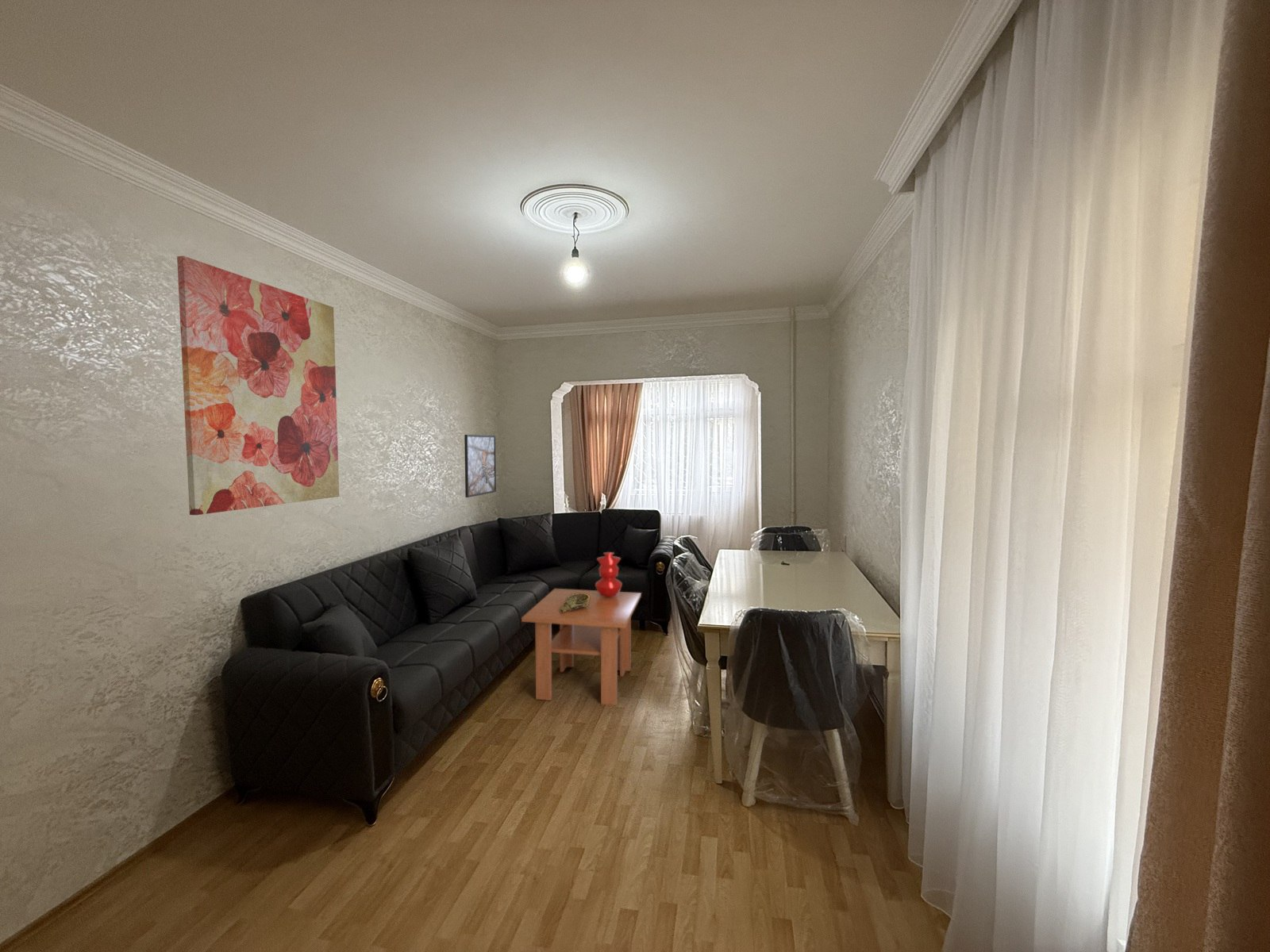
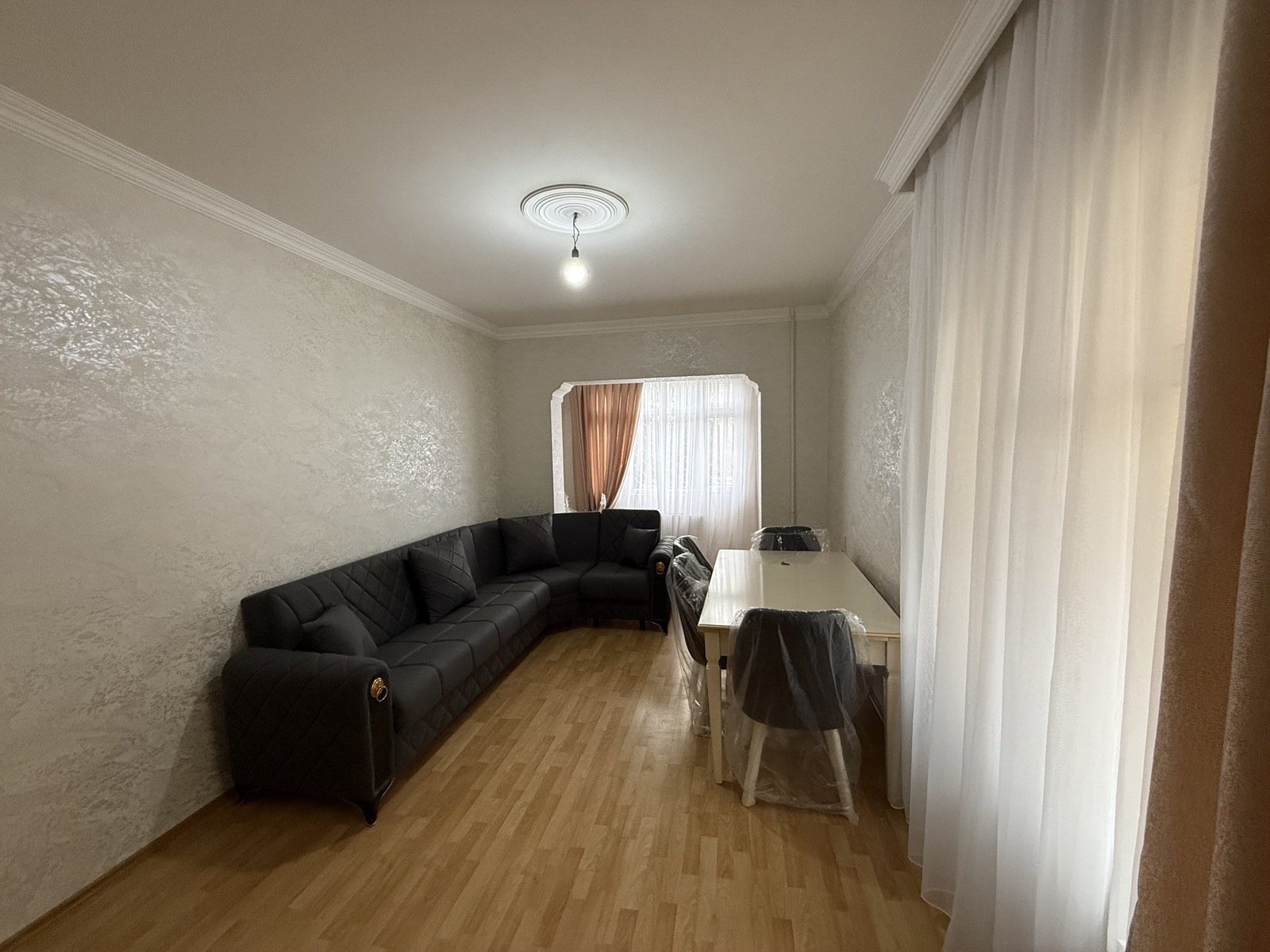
- decorative bowl [560,593,590,613]
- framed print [464,434,497,498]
- coffee table [521,588,642,706]
- vase [595,551,623,597]
- wall art [176,255,341,516]
